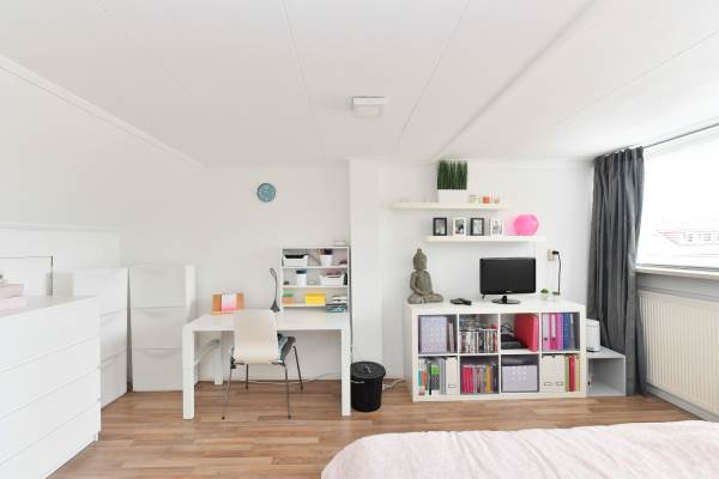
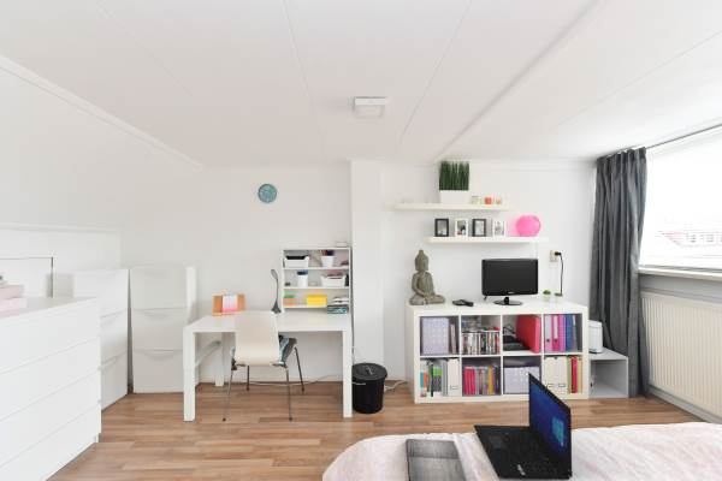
+ hardback book [404,438,468,481]
+ laptop [473,372,574,481]
